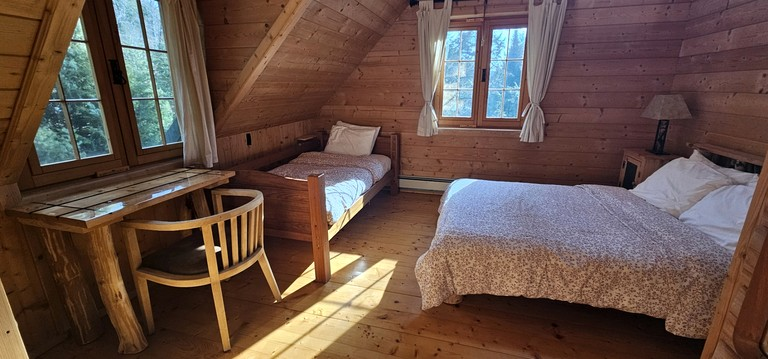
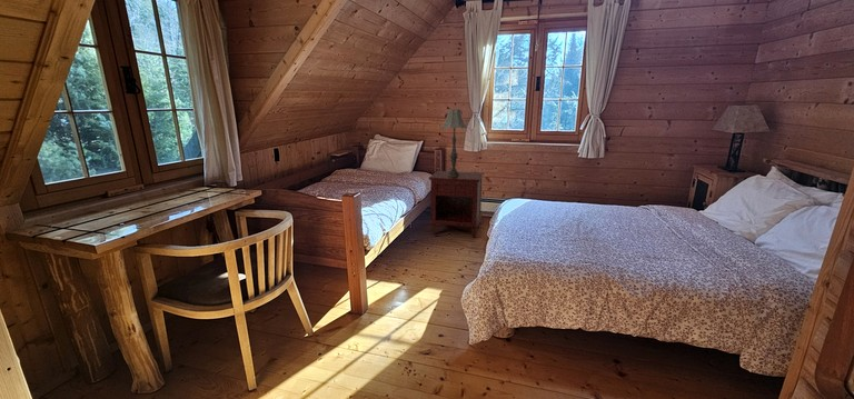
+ table lamp [440,108,468,176]
+ nightstand [428,170,485,239]
